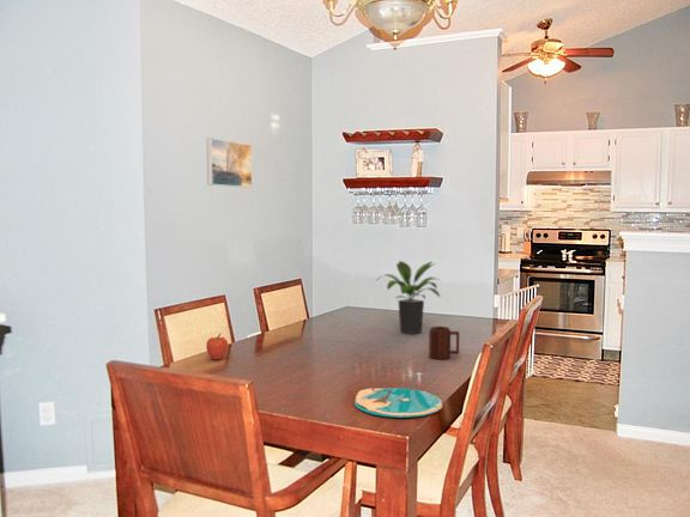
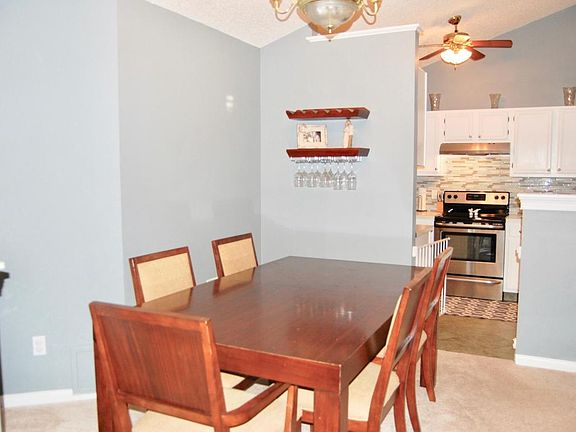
- potted plant [375,260,441,335]
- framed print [206,136,253,189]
- apple [205,333,229,360]
- plate [353,387,443,419]
- mug [428,326,460,360]
